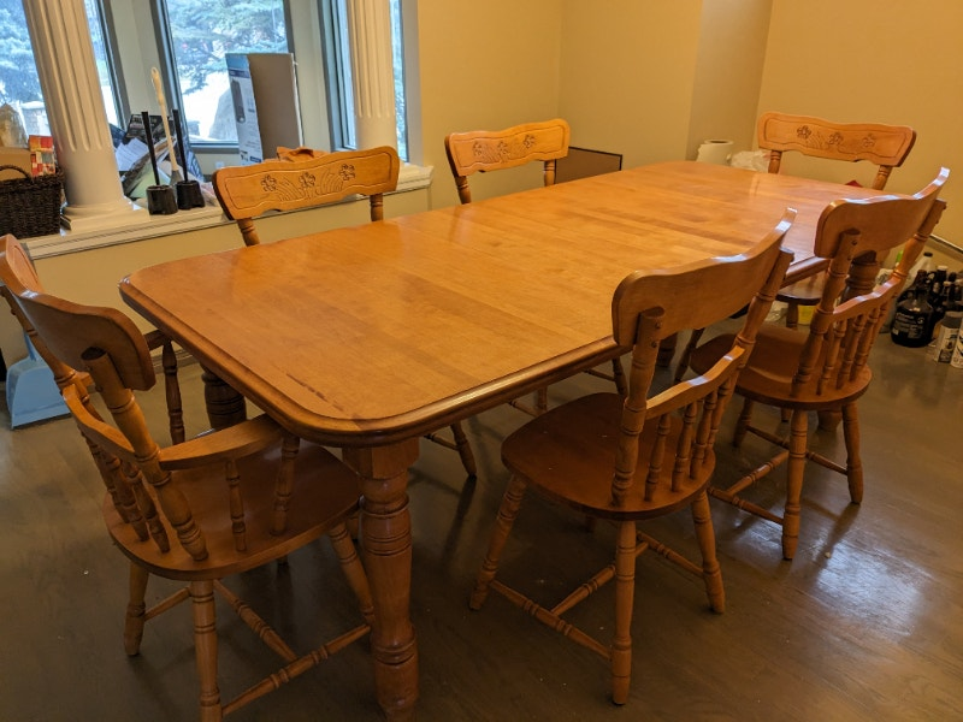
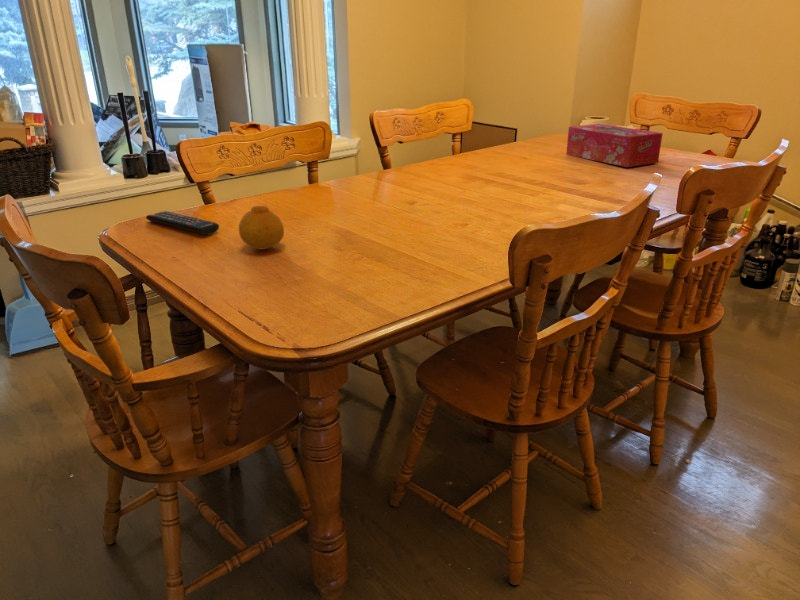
+ tissue box [565,123,664,168]
+ fruit [238,205,285,251]
+ remote control [145,210,220,236]
